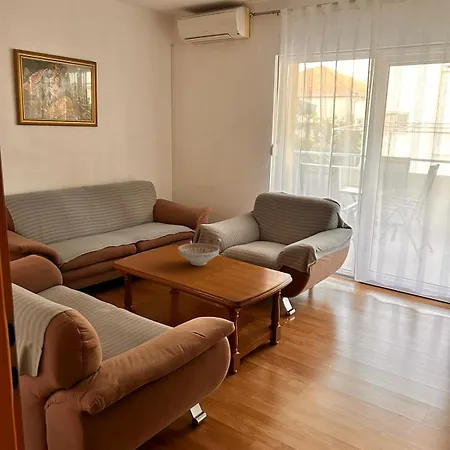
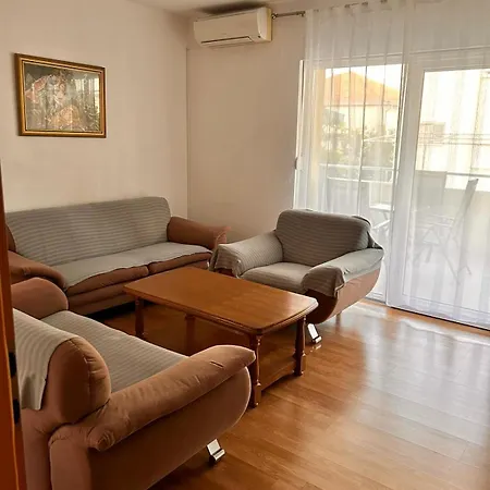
- decorative bowl [177,242,220,267]
